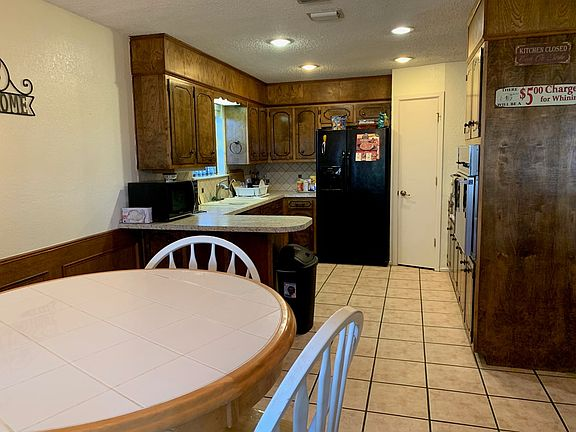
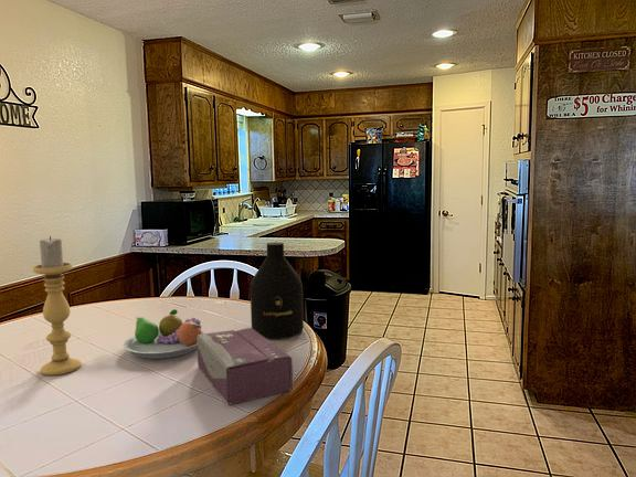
+ tissue box [197,327,294,406]
+ bottle [250,242,305,340]
+ candle holder [32,235,83,377]
+ fruit bowl [123,308,205,360]
